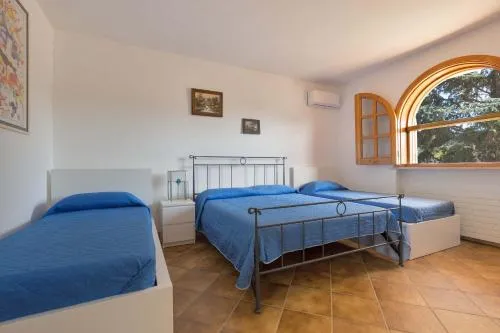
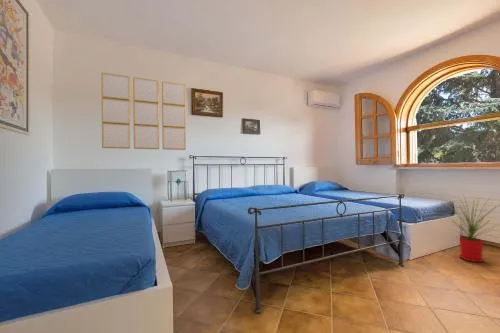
+ home mirror [101,72,187,151]
+ house plant [440,194,500,263]
